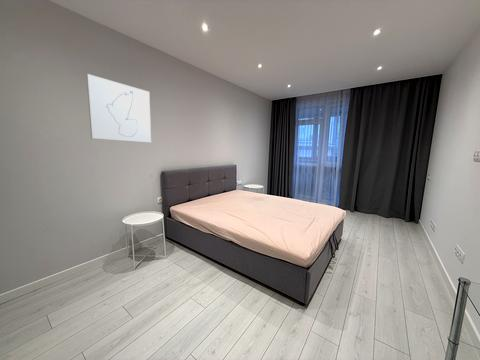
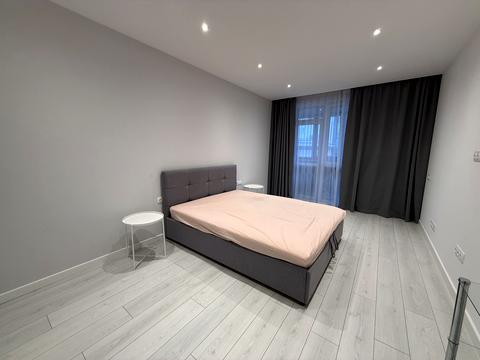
- wall art [85,73,152,144]
